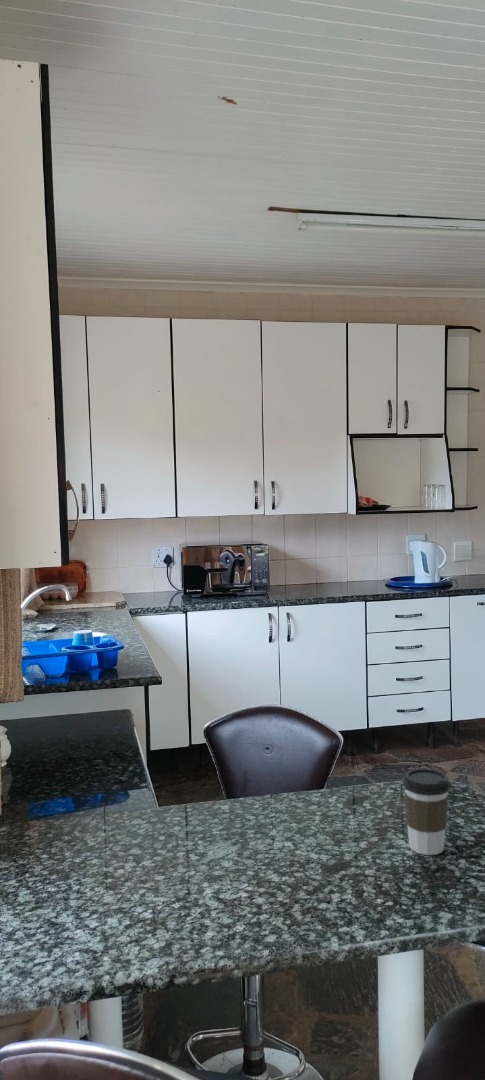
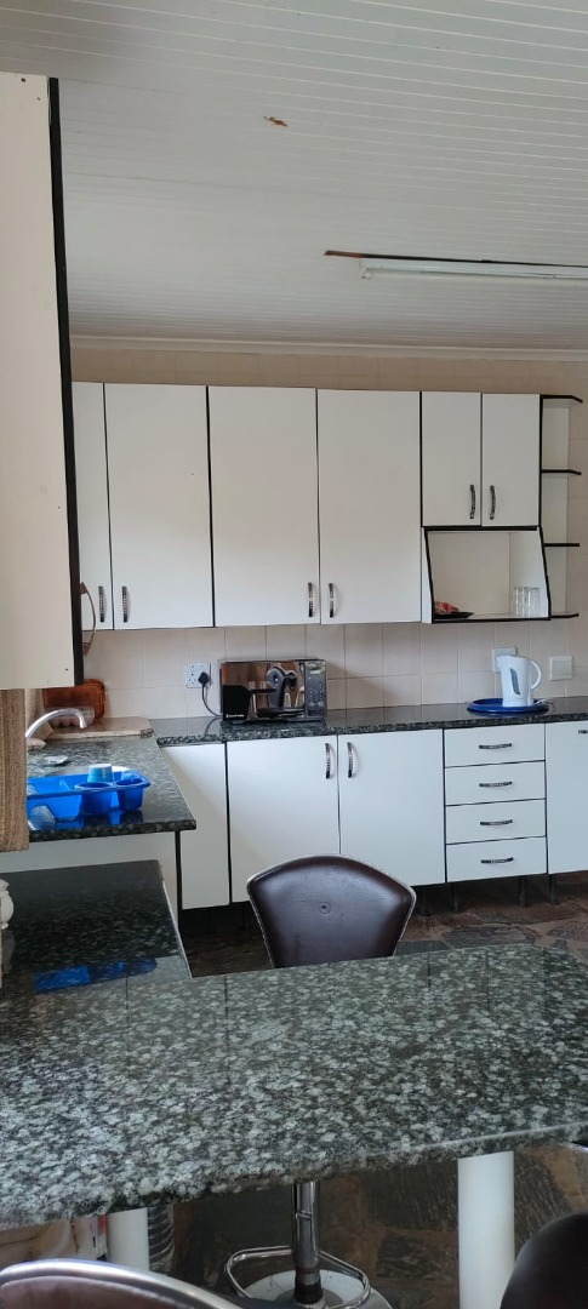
- coffee cup [402,767,451,856]
